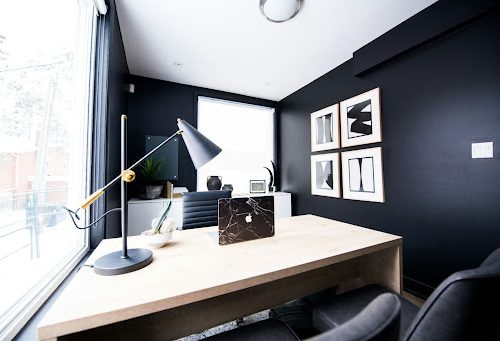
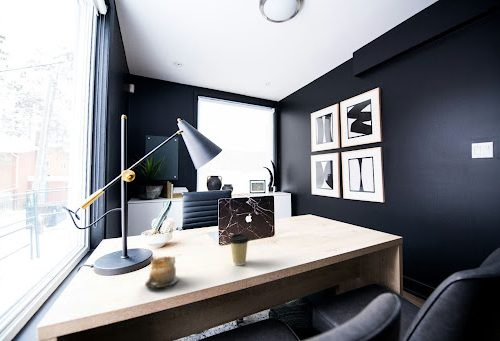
+ coffee cup [228,232,250,267]
+ jar [144,255,180,289]
